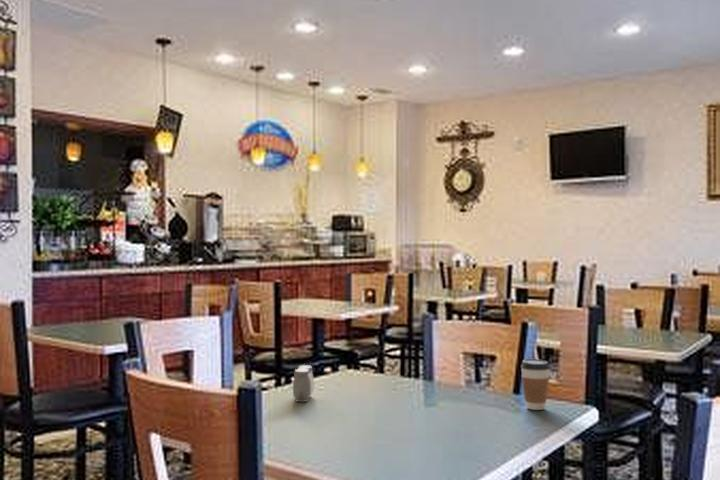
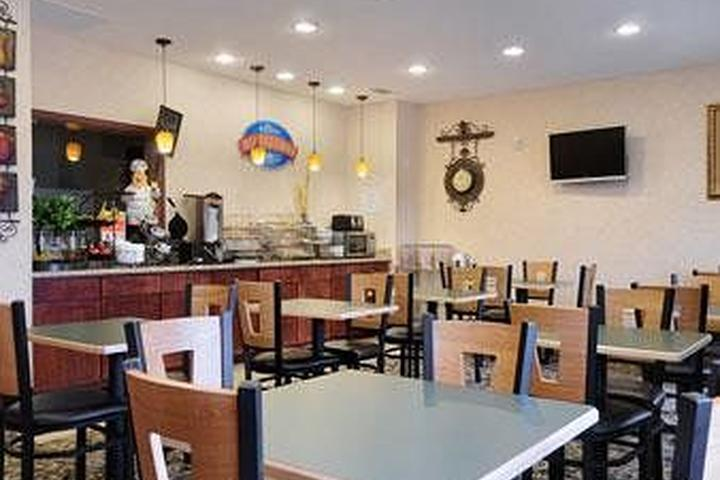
- salt and pepper shaker [292,364,315,403]
- coffee cup [520,358,551,411]
